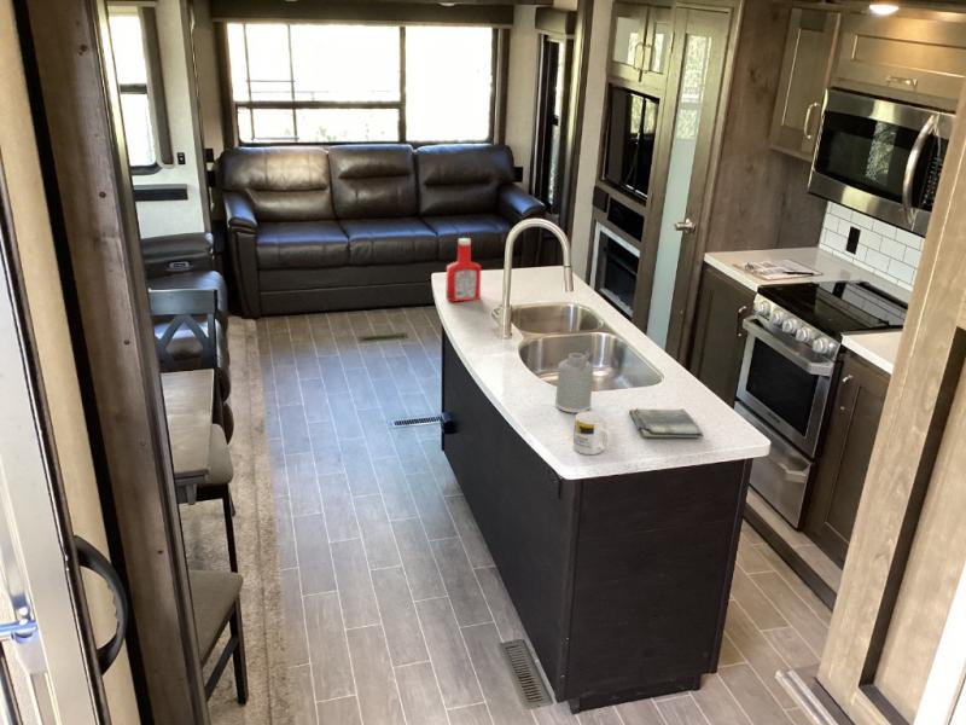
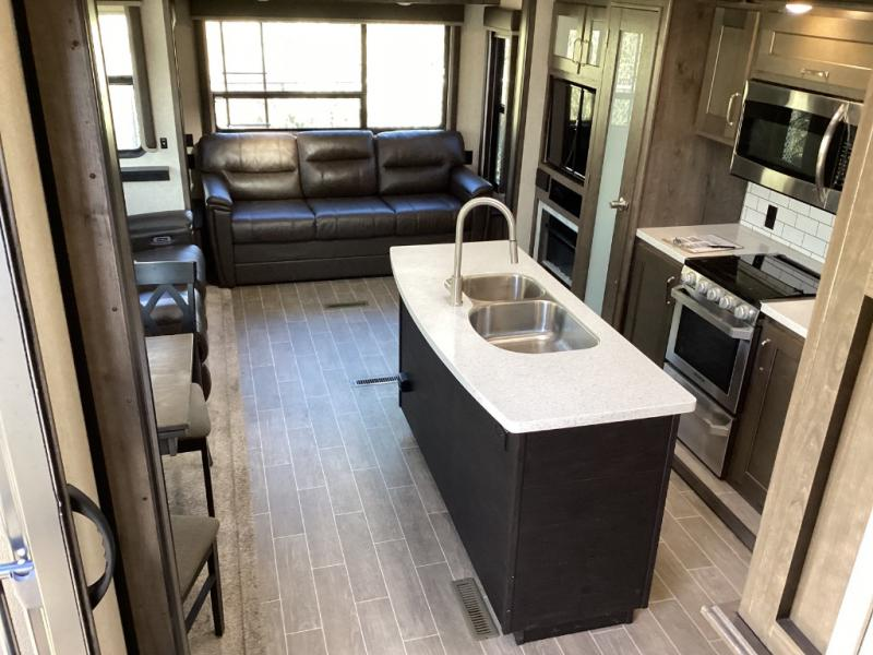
- soap dispenser [554,348,595,414]
- soap bottle [444,237,482,303]
- dish towel [628,407,704,439]
- mug [572,411,613,456]
